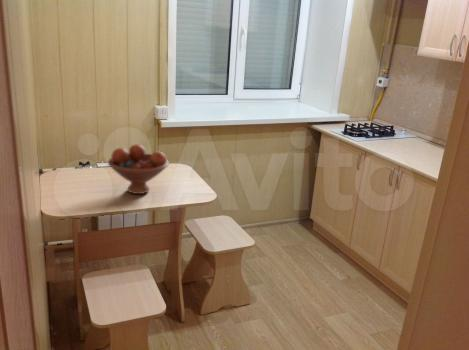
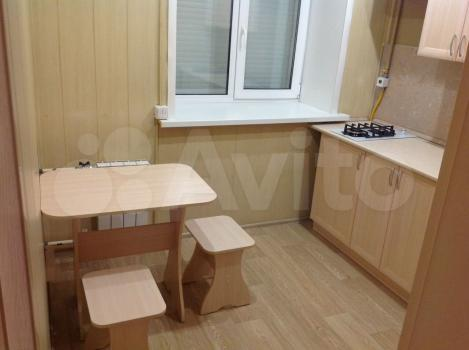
- fruit bowl [107,143,170,195]
